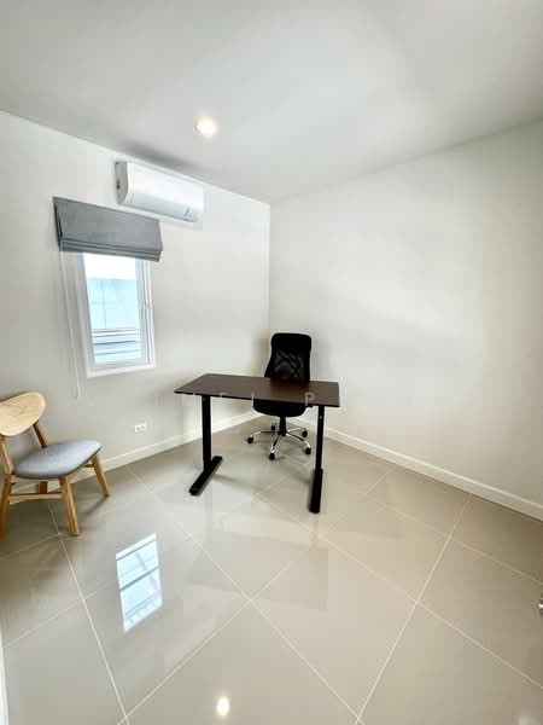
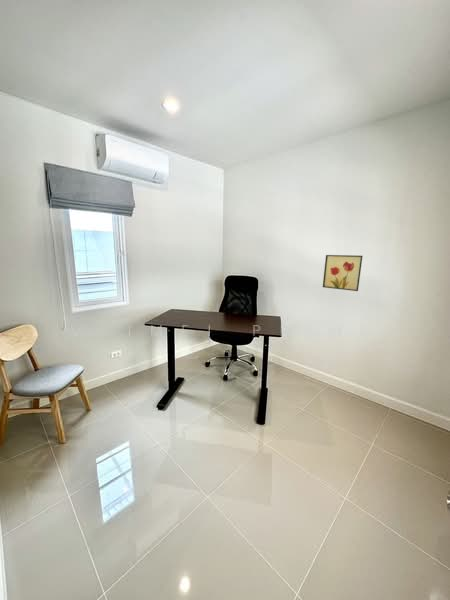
+ wall art [322,254,364,292]
